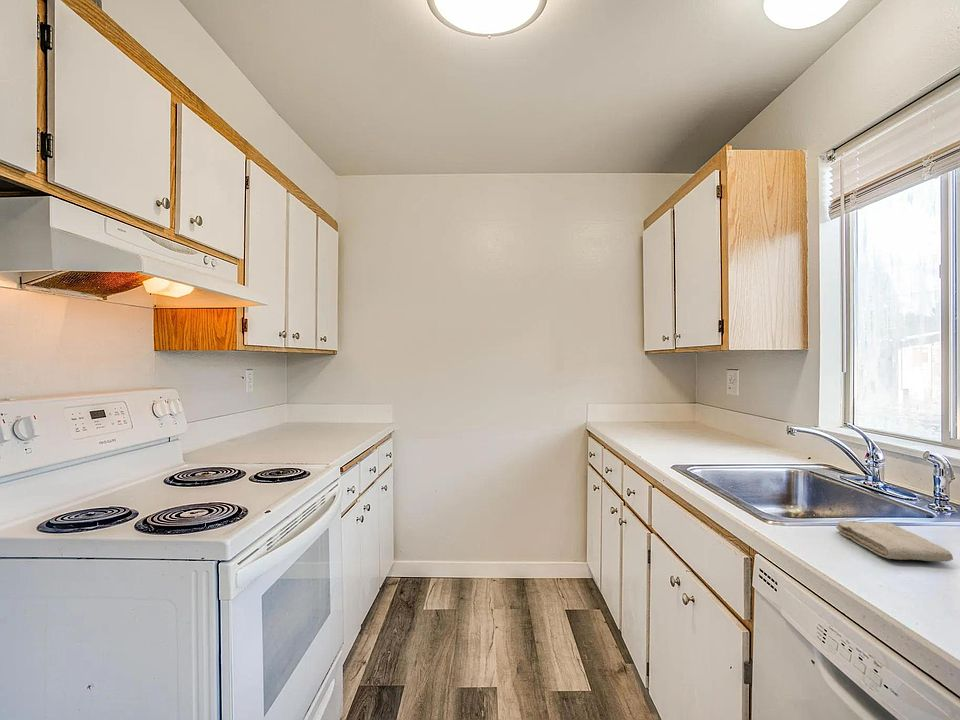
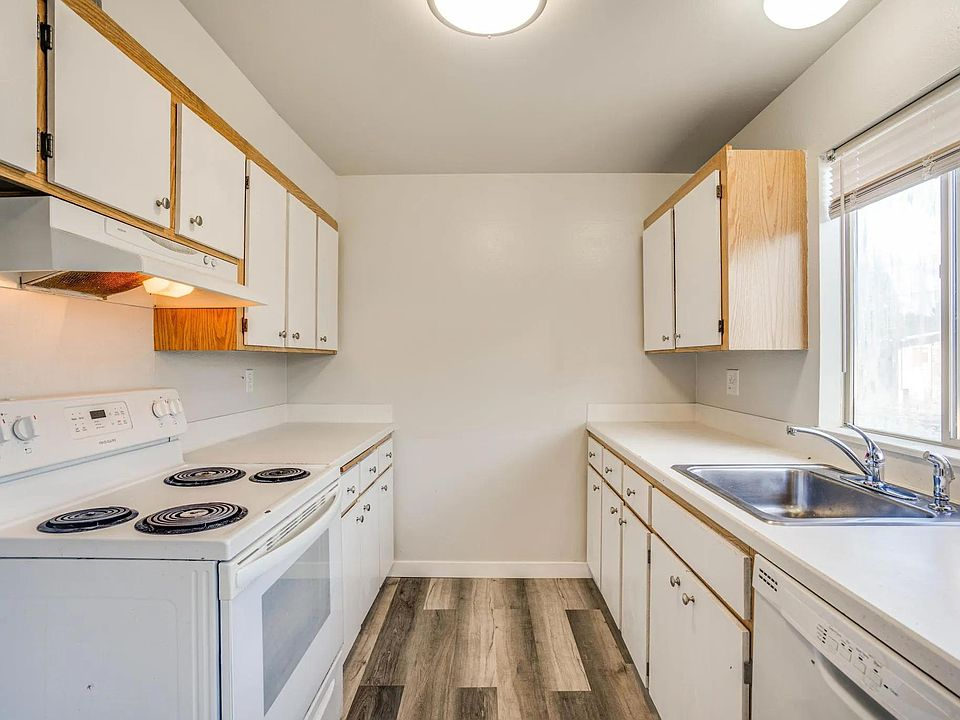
- washcloth [835,520,954,563]
